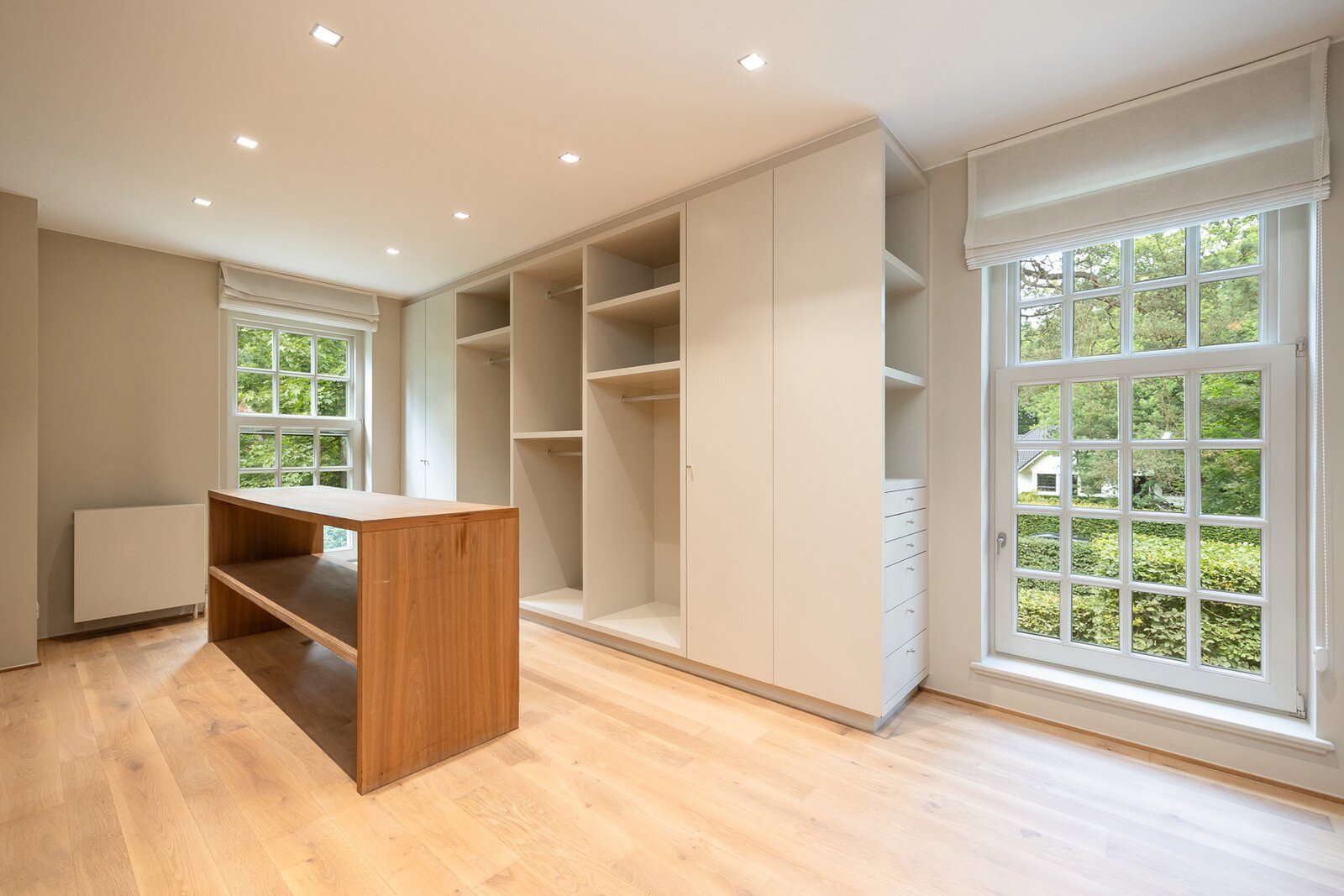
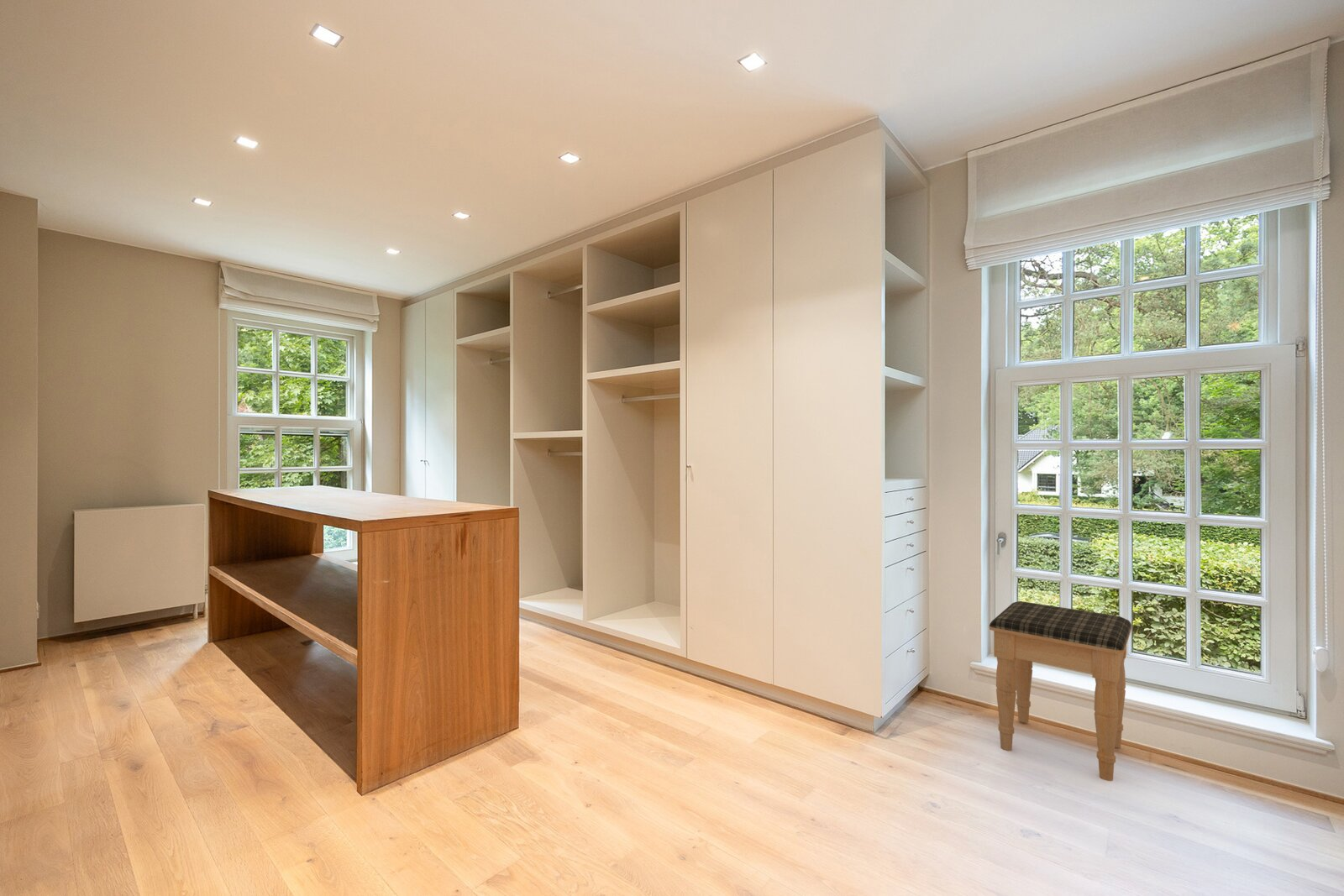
+ footstool [989,600,1132,782]
